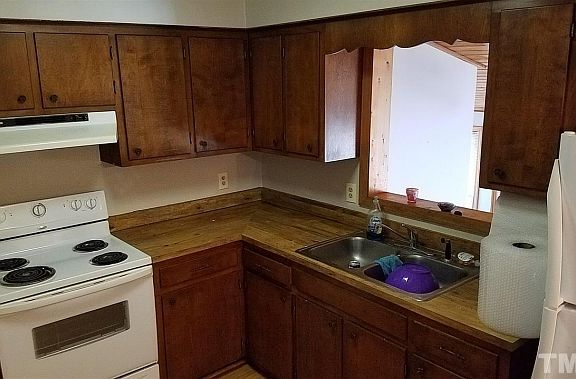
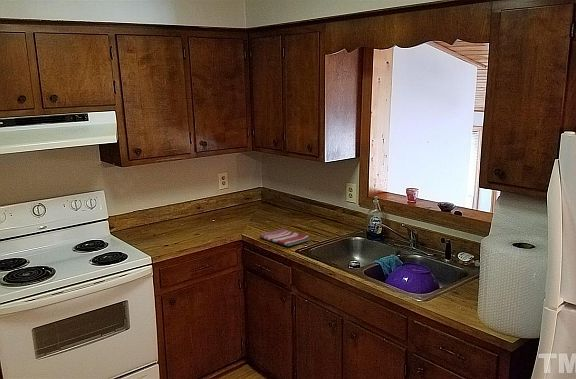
+ dish towel [258,227,310,247]
